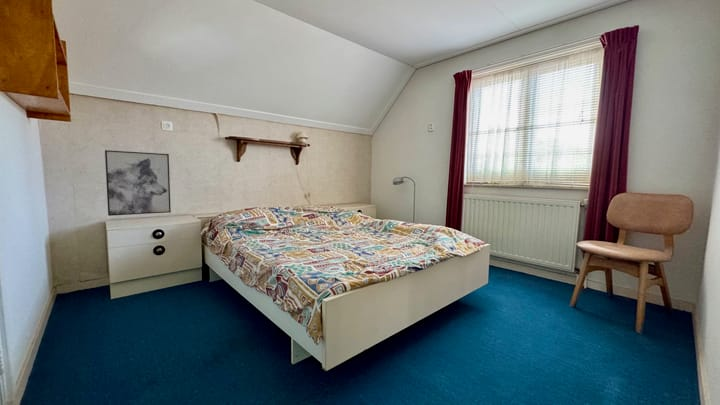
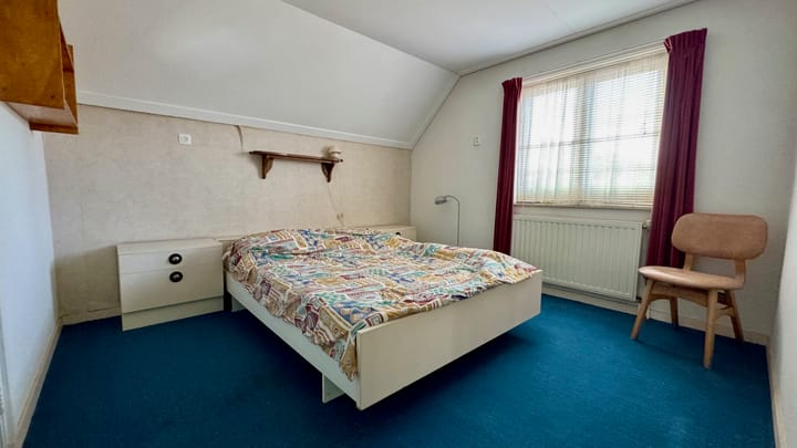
- wall art [104,149,172,217]
